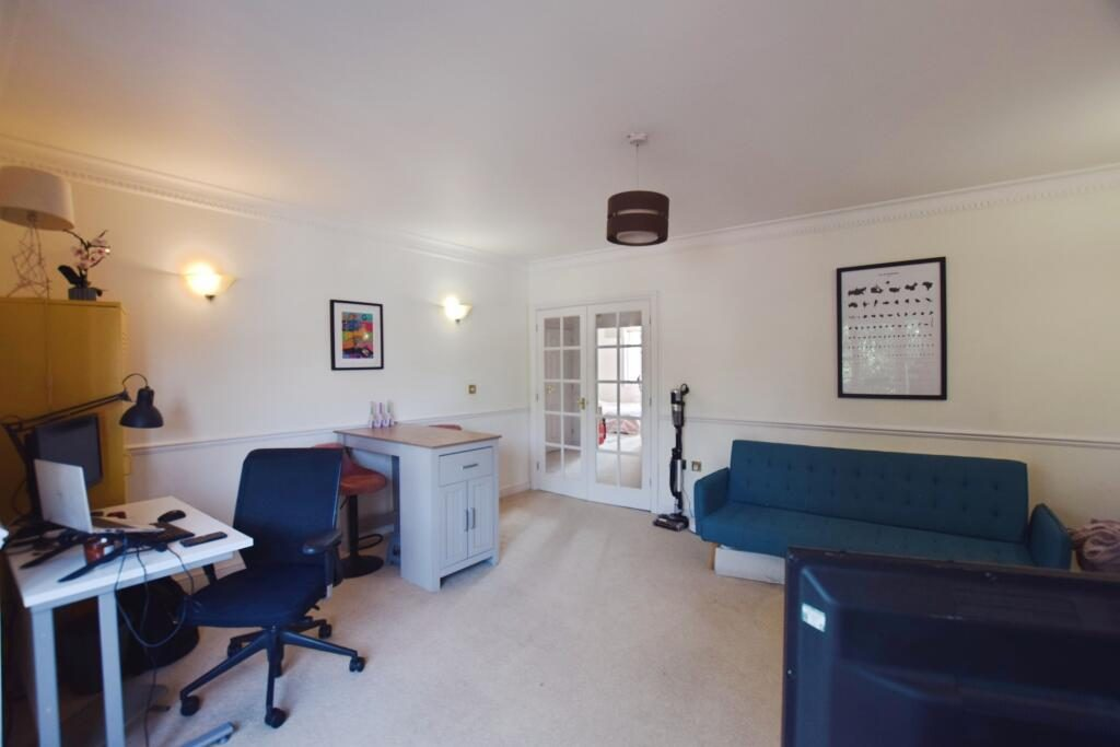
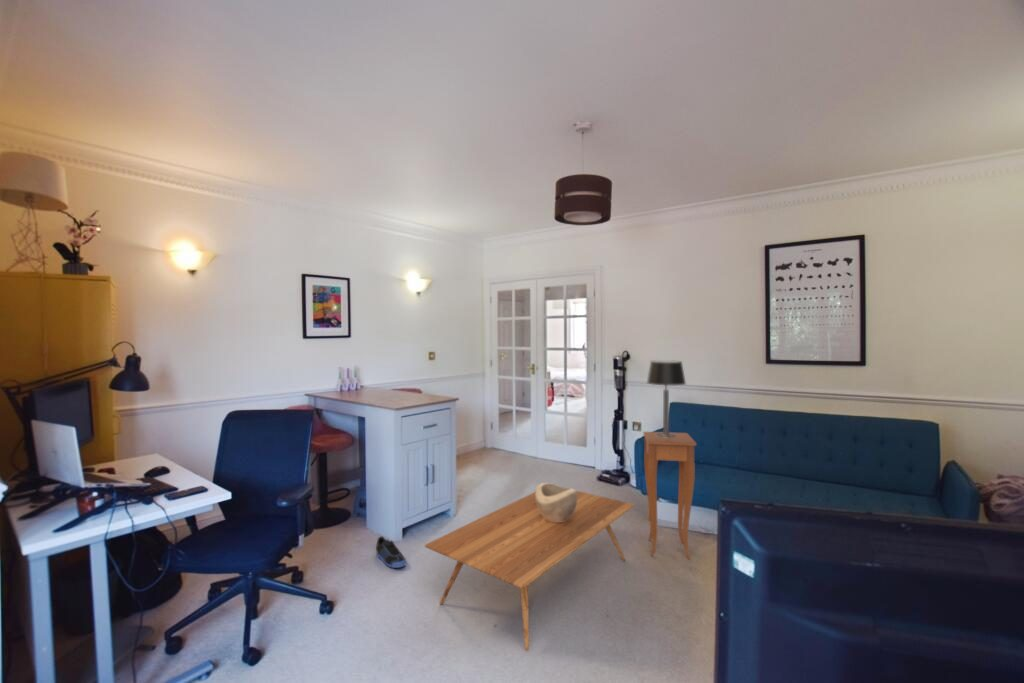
+ table lamp [646,359,687,437]
+ decorative bowl [535,482,578,522]
+ side table [642,431,697,560]
+ coffee table [424,486,635,651]
+ sneaker [375,535,407,569]
